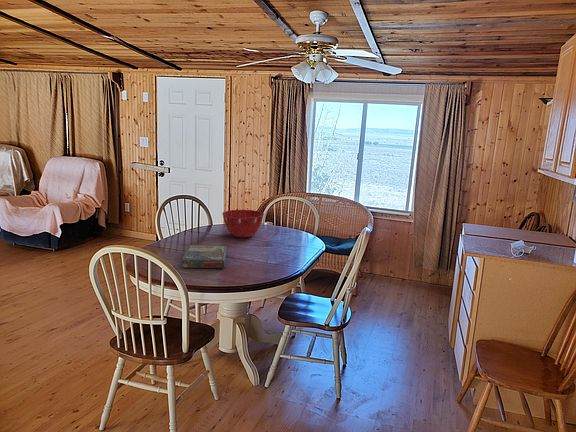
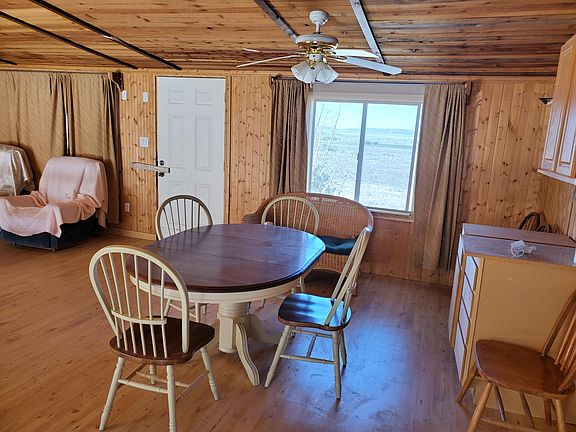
- board game [181,244,228,269]
- mixing bowl [221,209,265,238]
